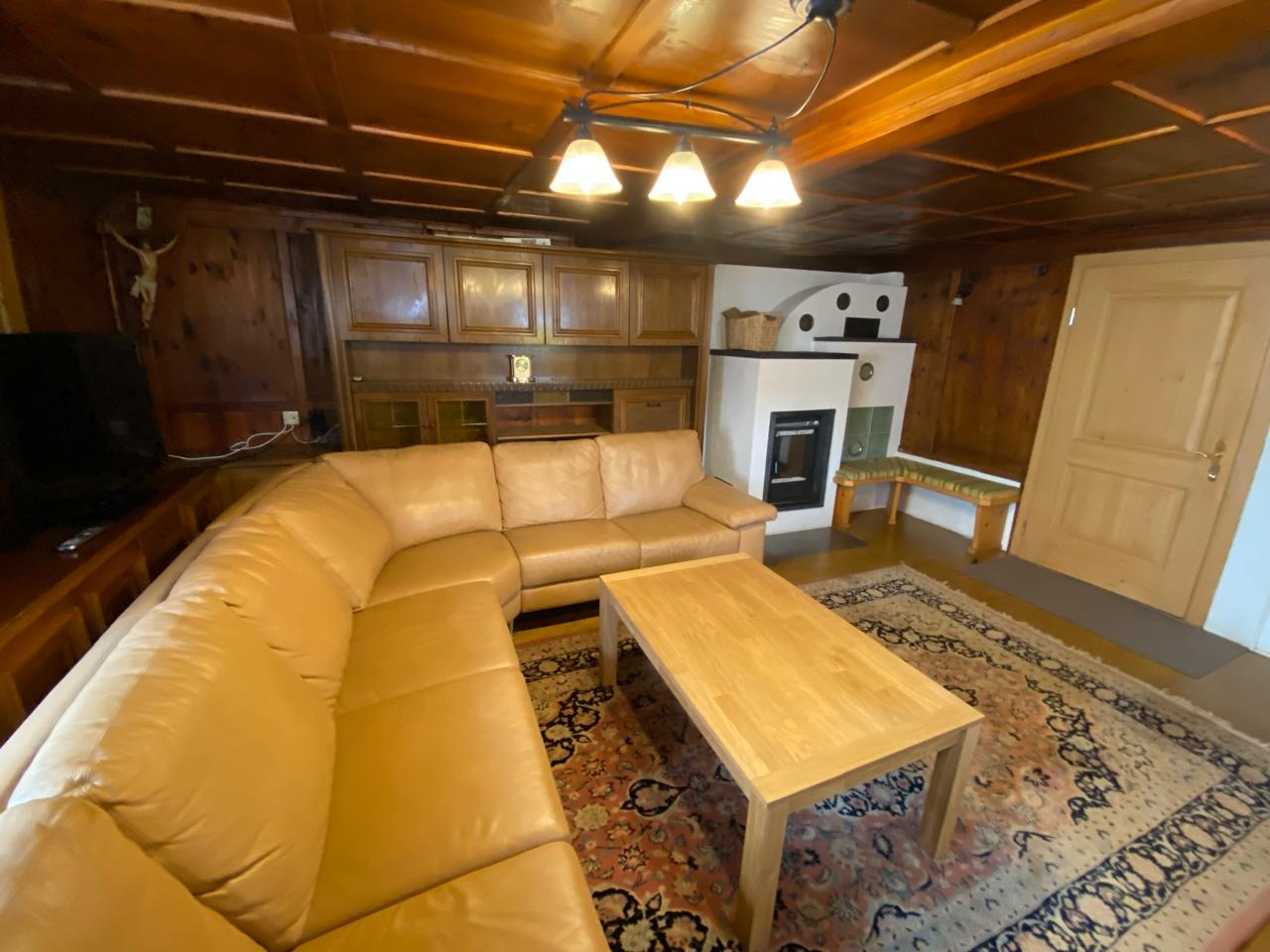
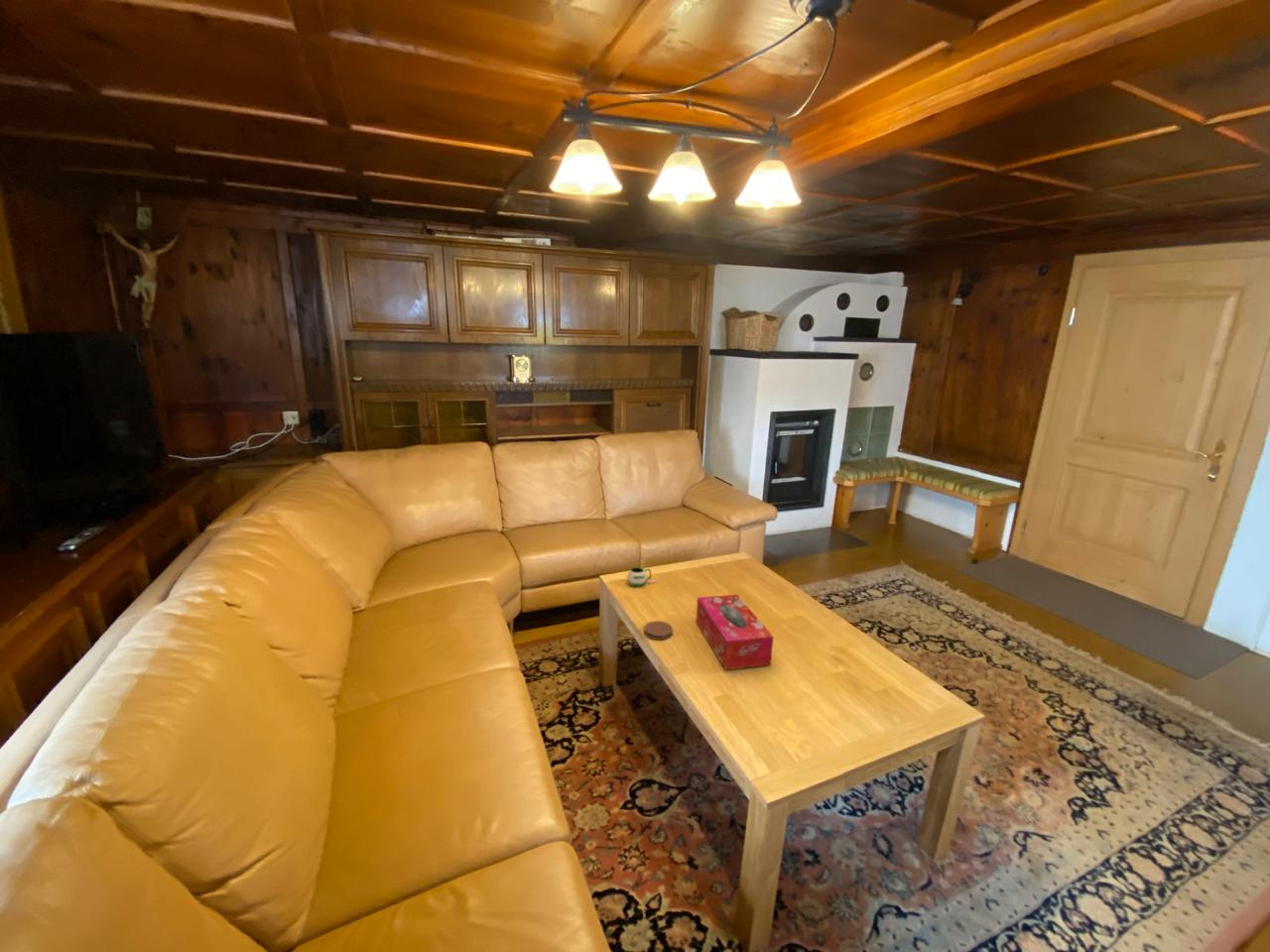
+ mug [626,566,657,587]
+ tissue box [696,594,775,670]
+ coaster [643,620,674,641]
